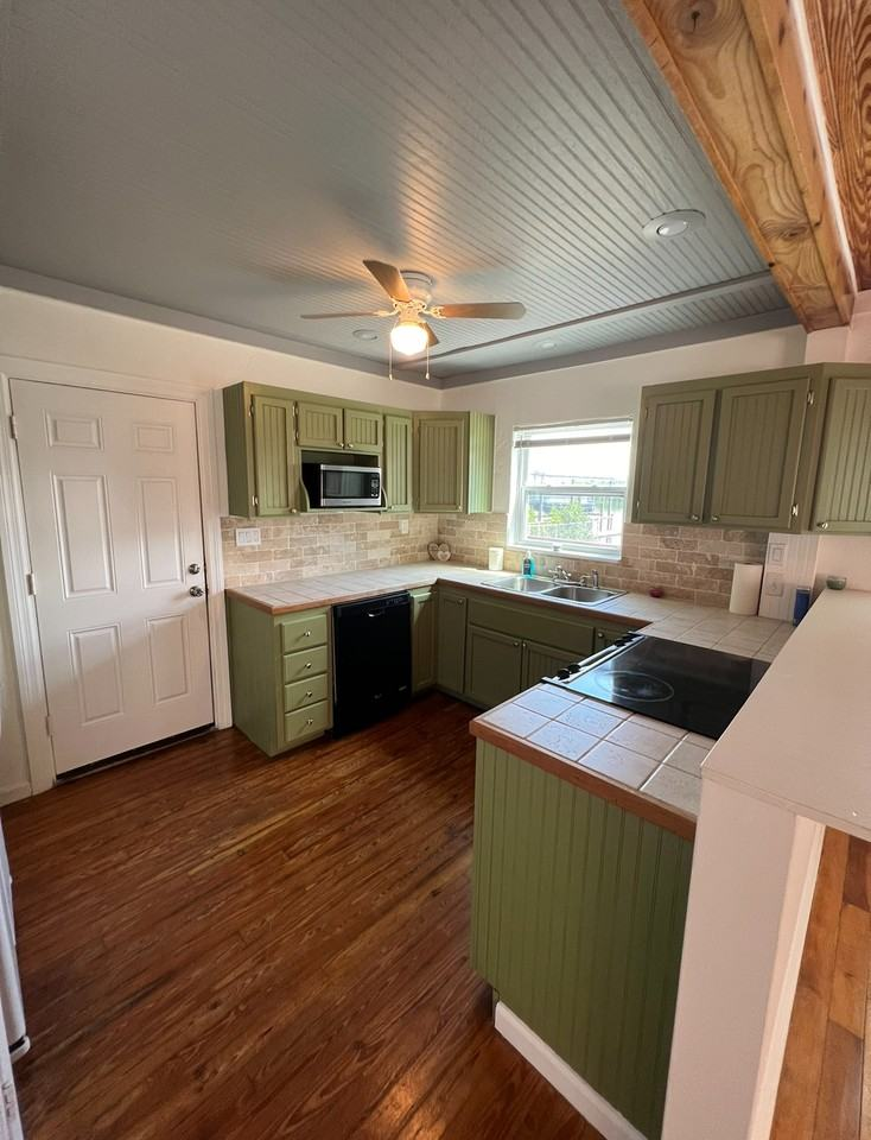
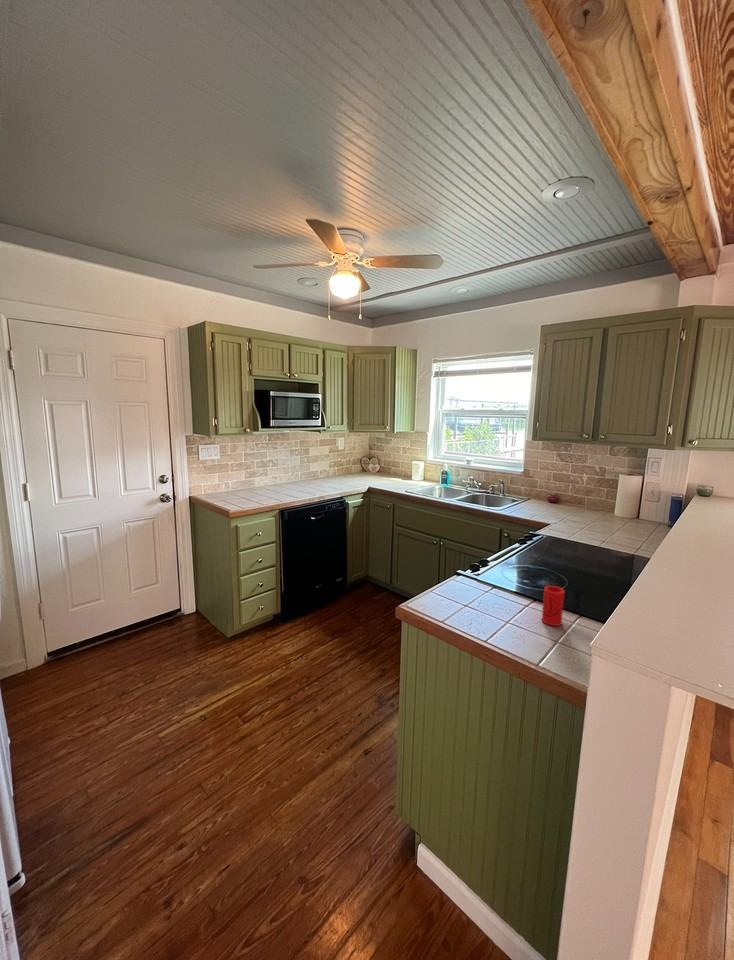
+ cup [541,585,566,627]
